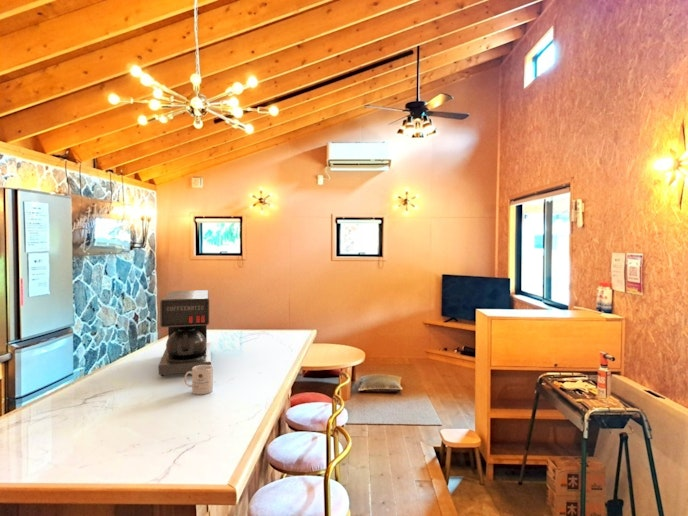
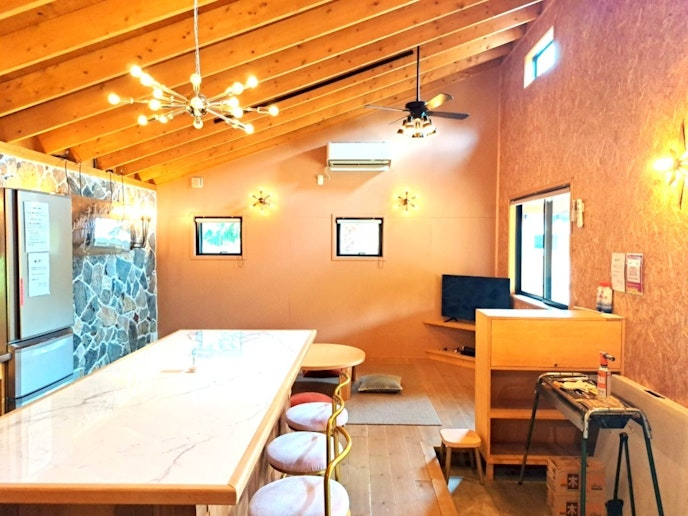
- mug [183,364,214,395]
- coffee maker [157,289,212,377]
